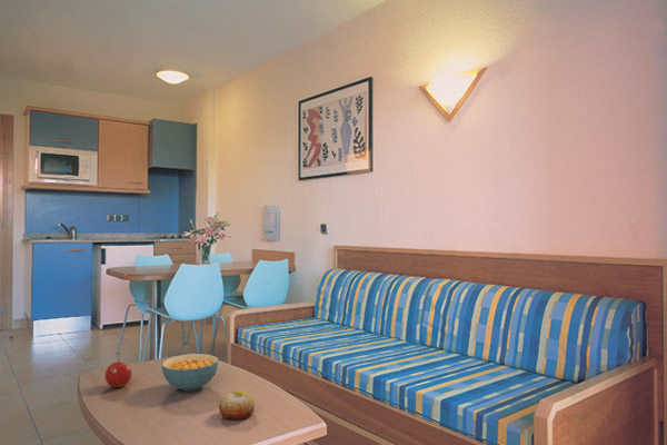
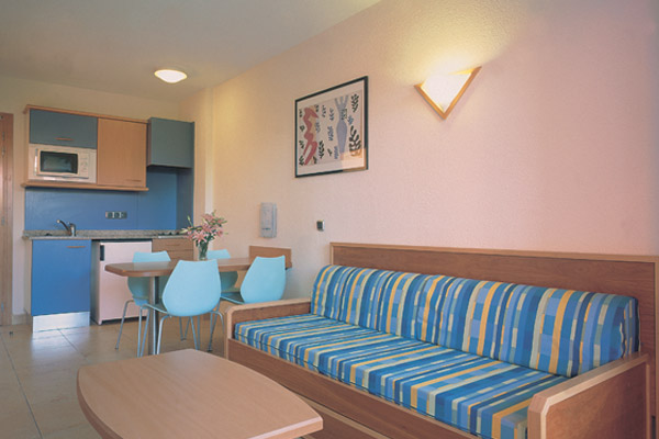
- fruit [104,358,132,388]
- cereal bowl [161,353,219,393]
- fruit [218,389,255,422]
